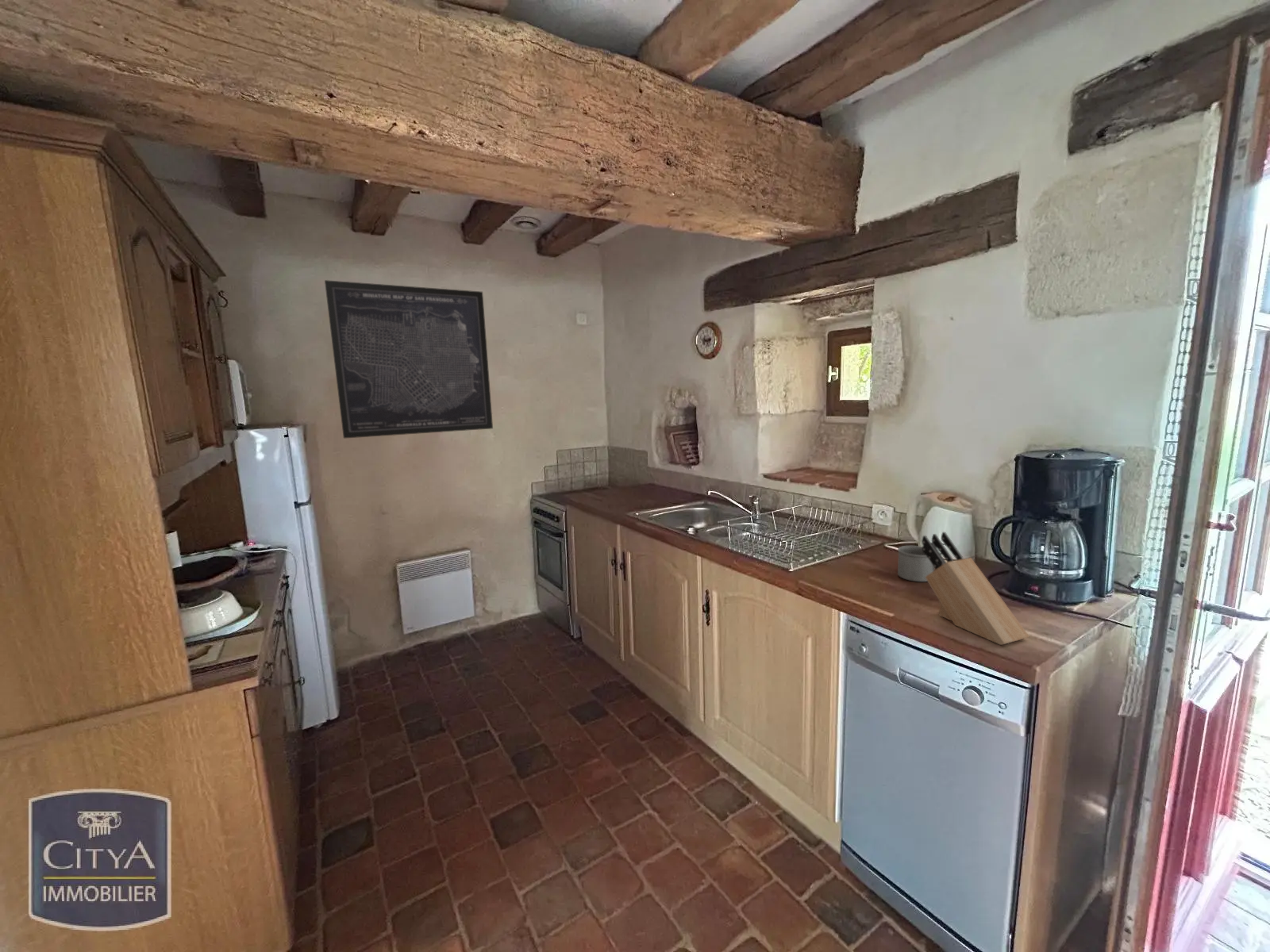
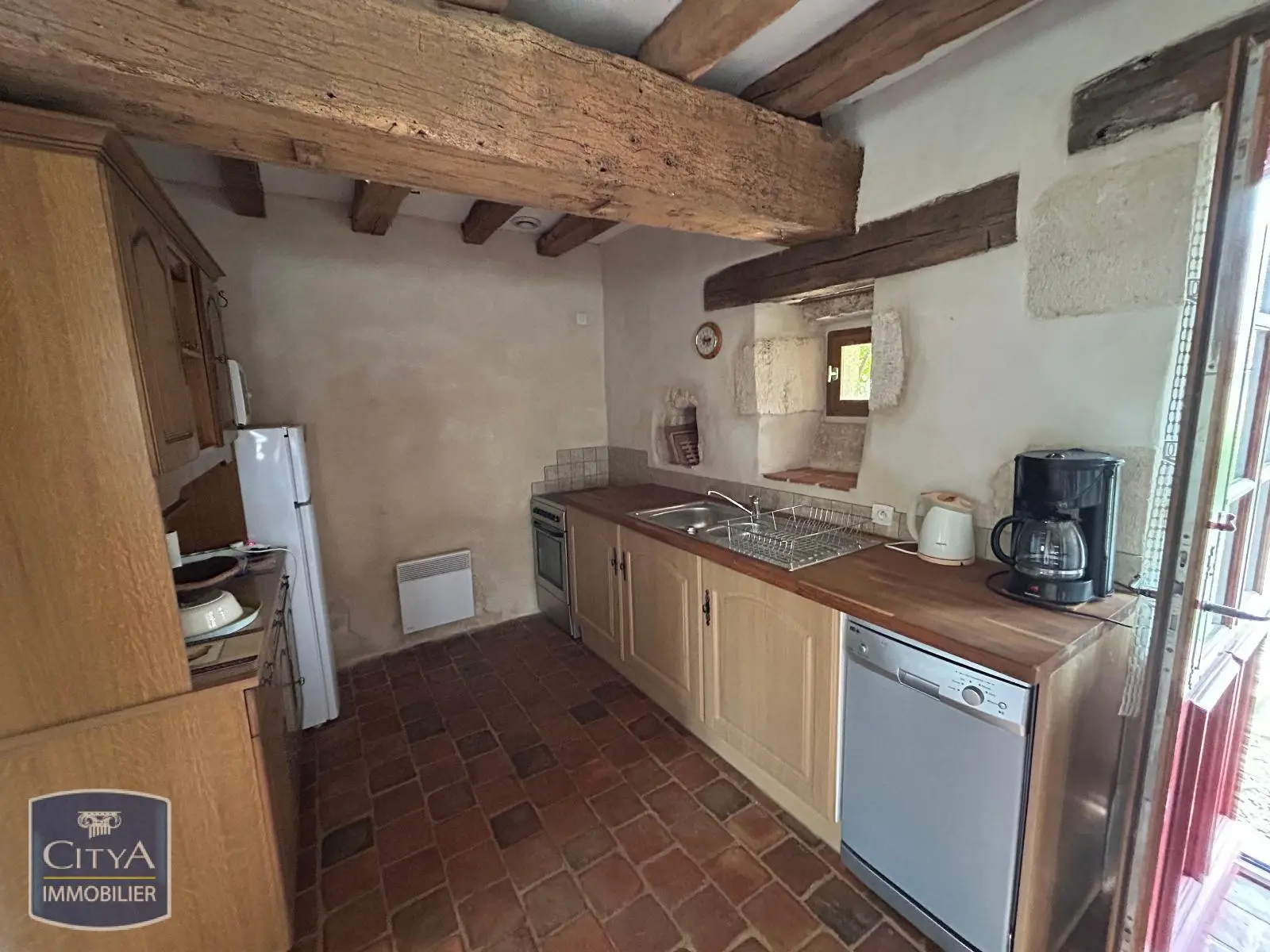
- mug [897,545,941,582]
- knife block [921,531,1030,646]
- wall art [324,279,494,440]
